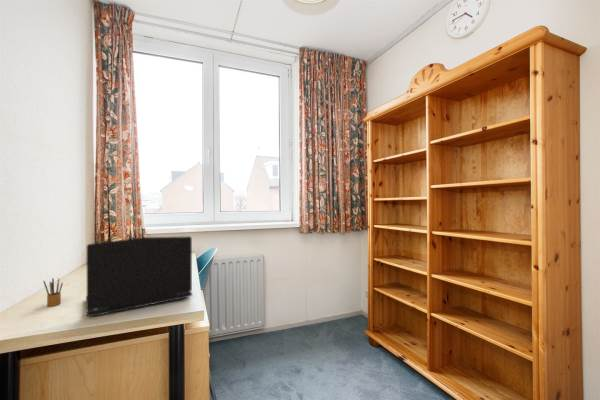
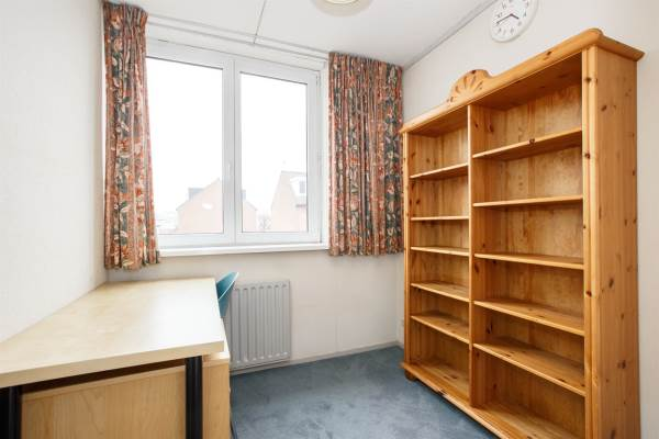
- pencil box [43,277,64,307]
- laptop [85,235,193,317]
